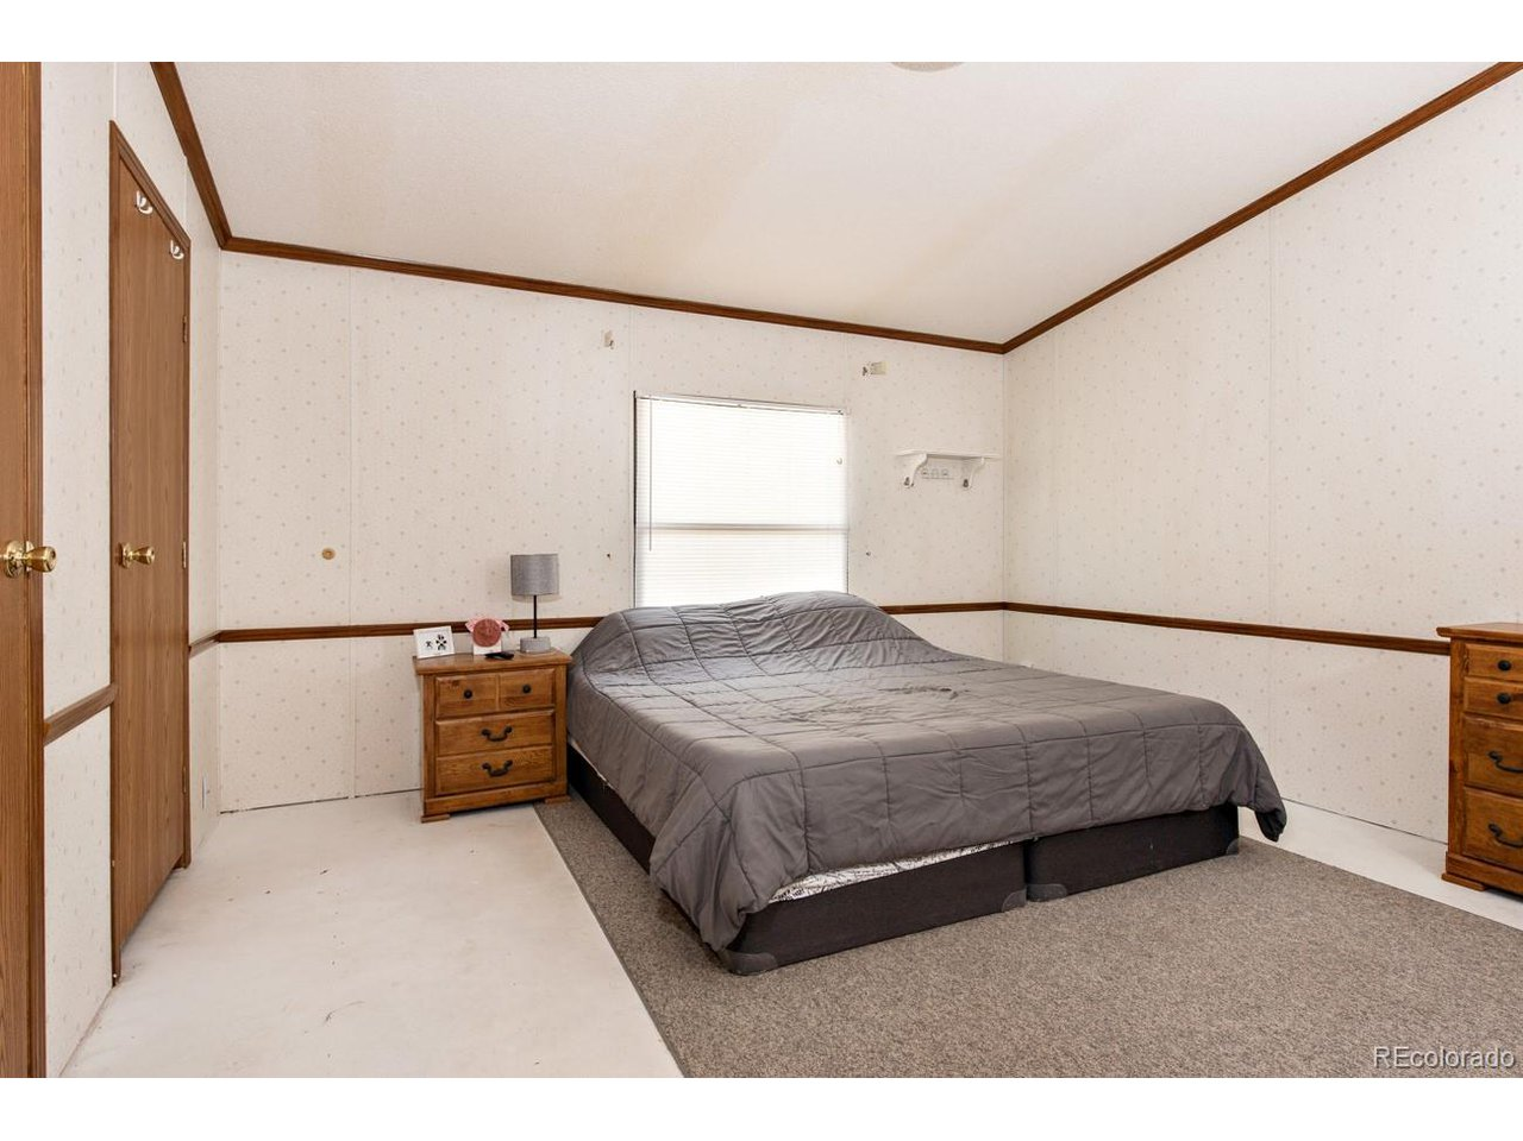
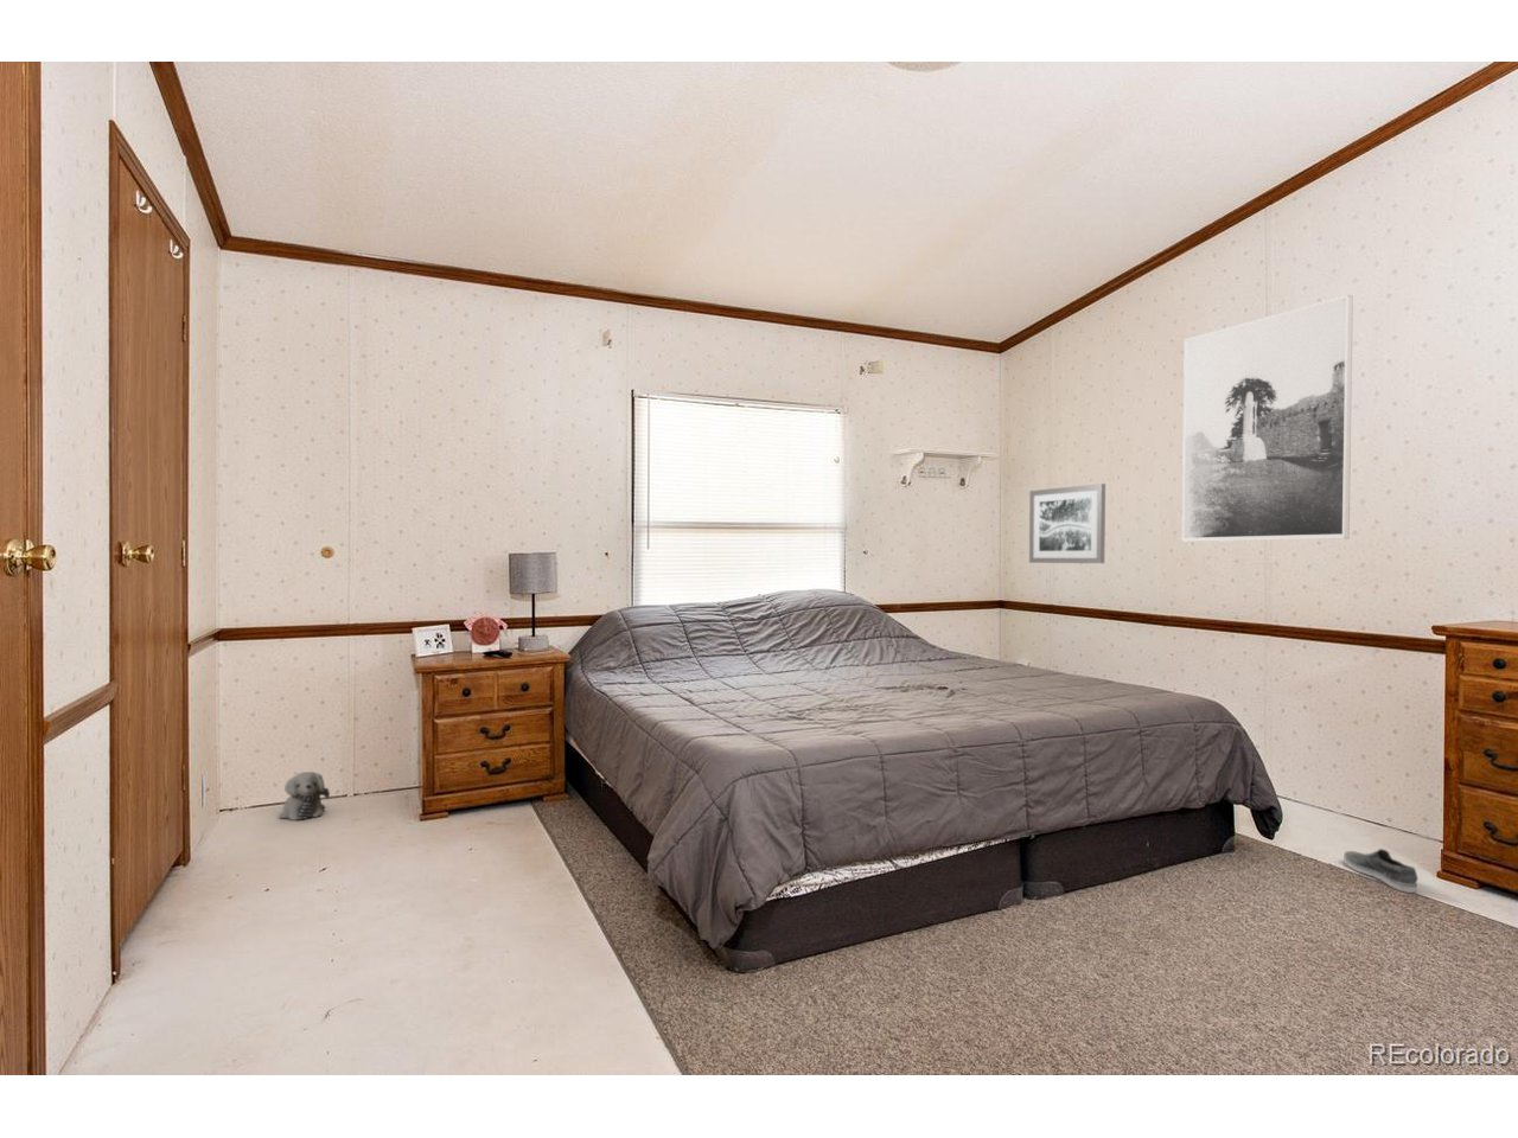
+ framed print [1181,294,1354,543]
+ plush toy [278,771,331,821]
+ wall art [1028,483,1107,564]
+ shoe [1342,848,1420,894]
